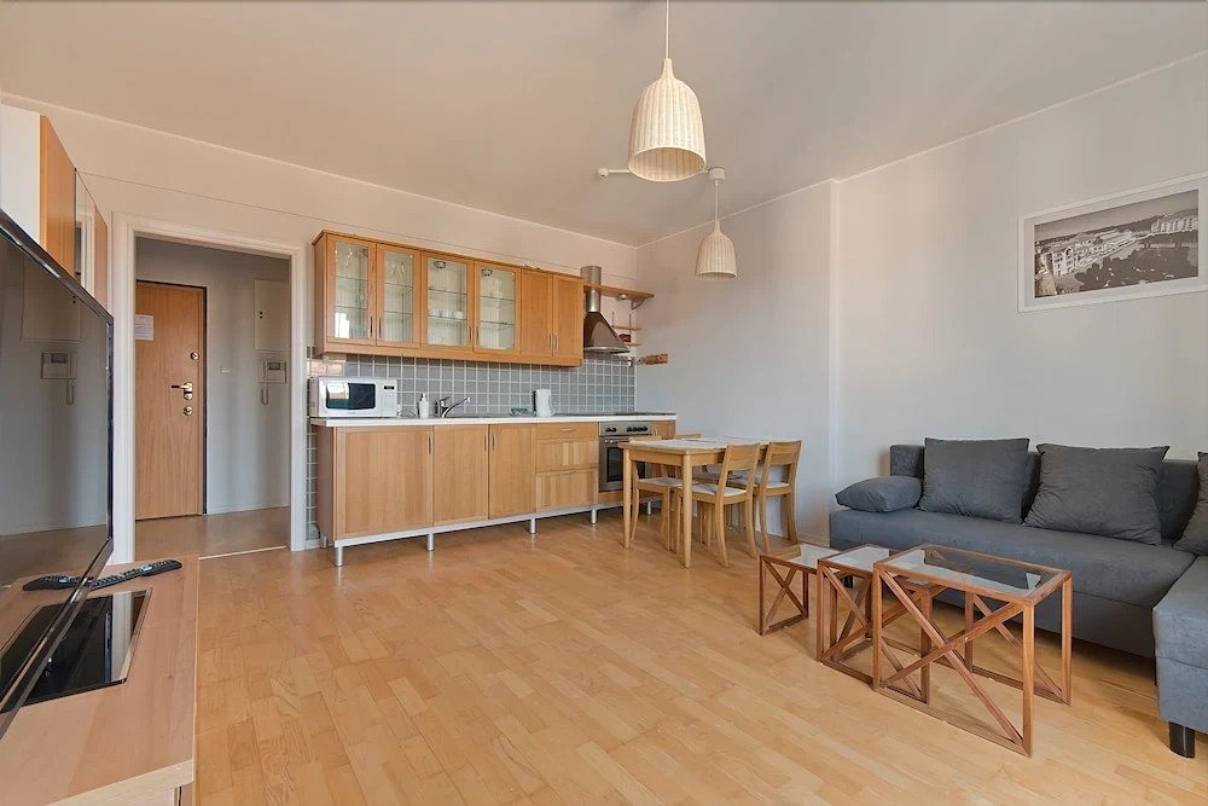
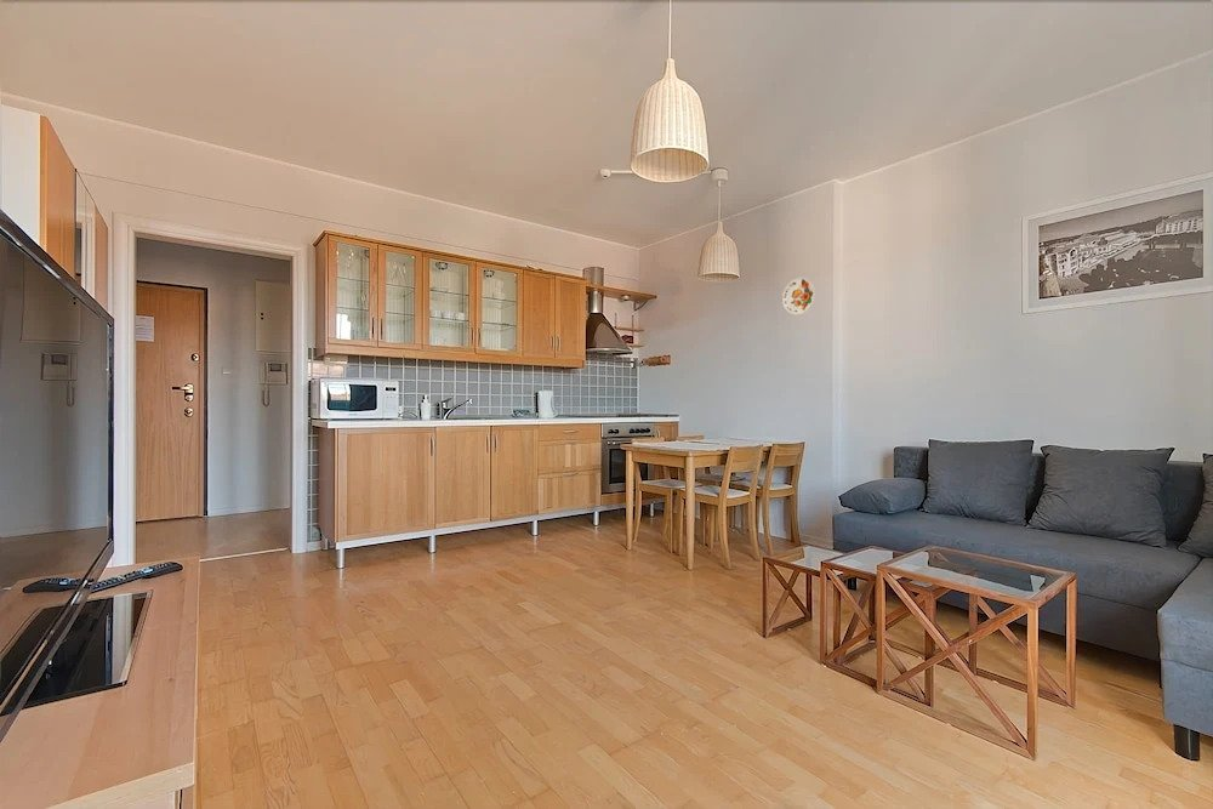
+ decorative plate [781,277,815,315]
